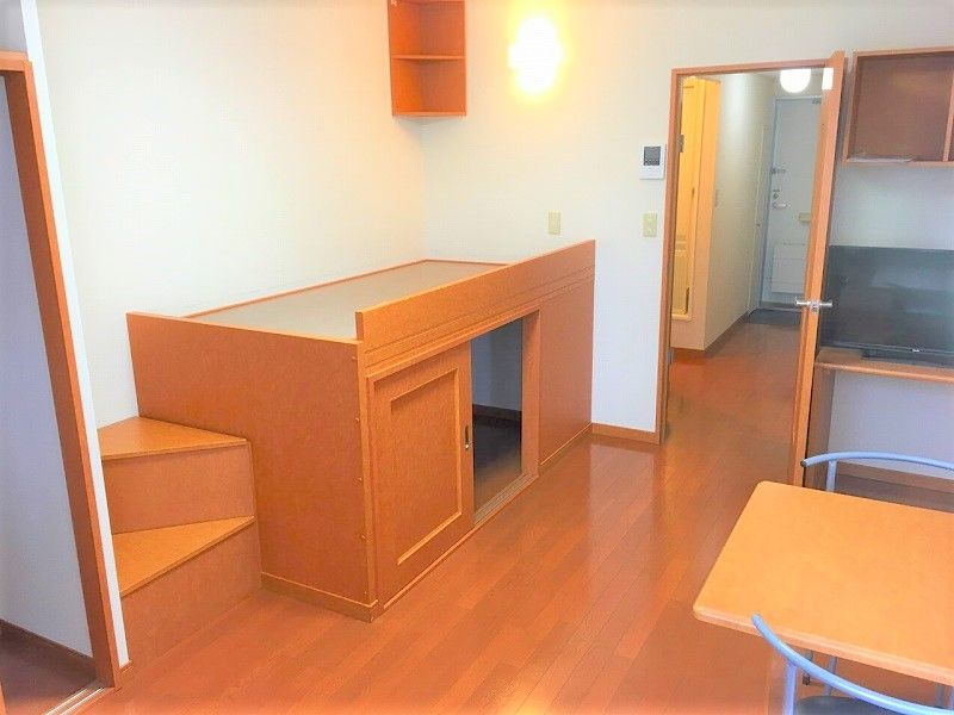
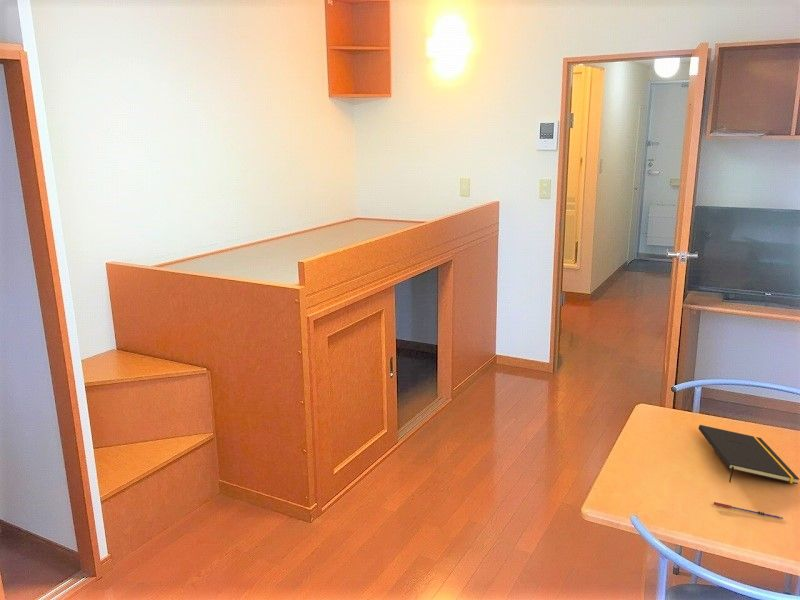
+ pen [713,501,784,520]
+ notepad [698,424,800,485]
